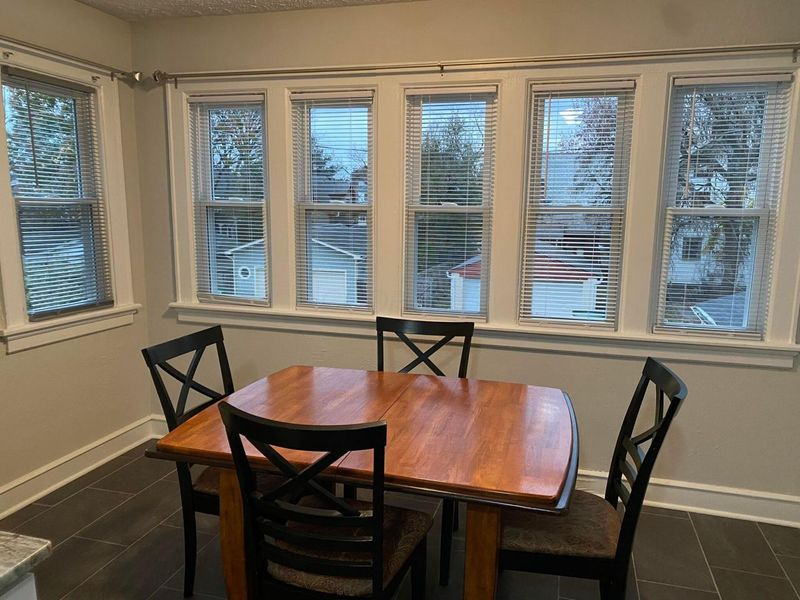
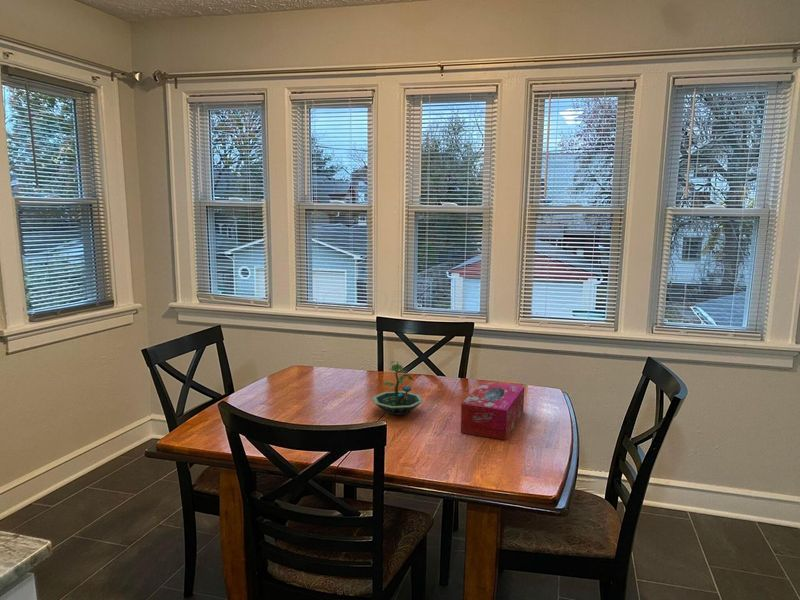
+ terrarium [371,360,424,416]
+ tissue box [460,380,525,441]
